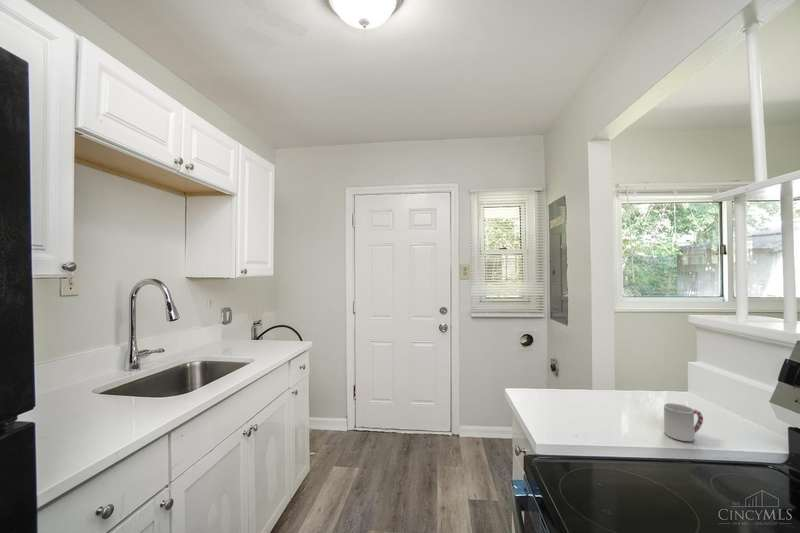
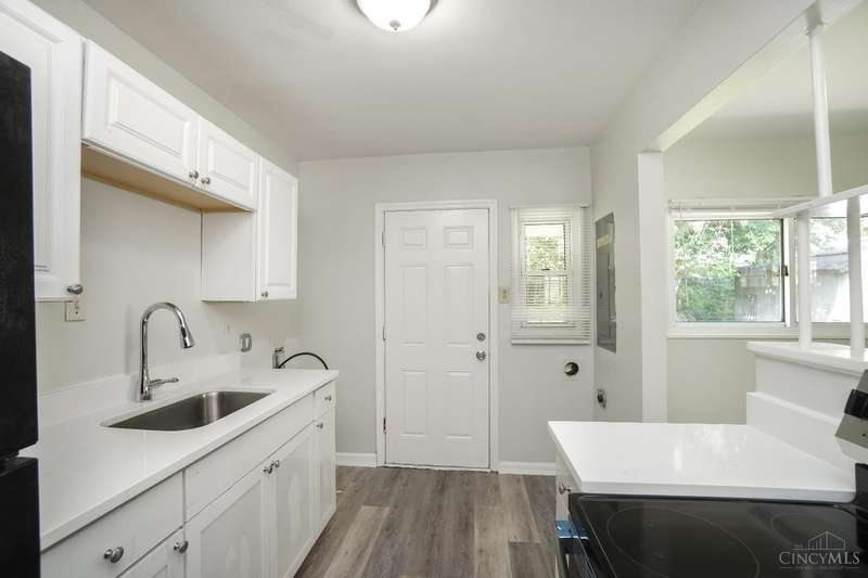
- cup [663,402,704,442]
